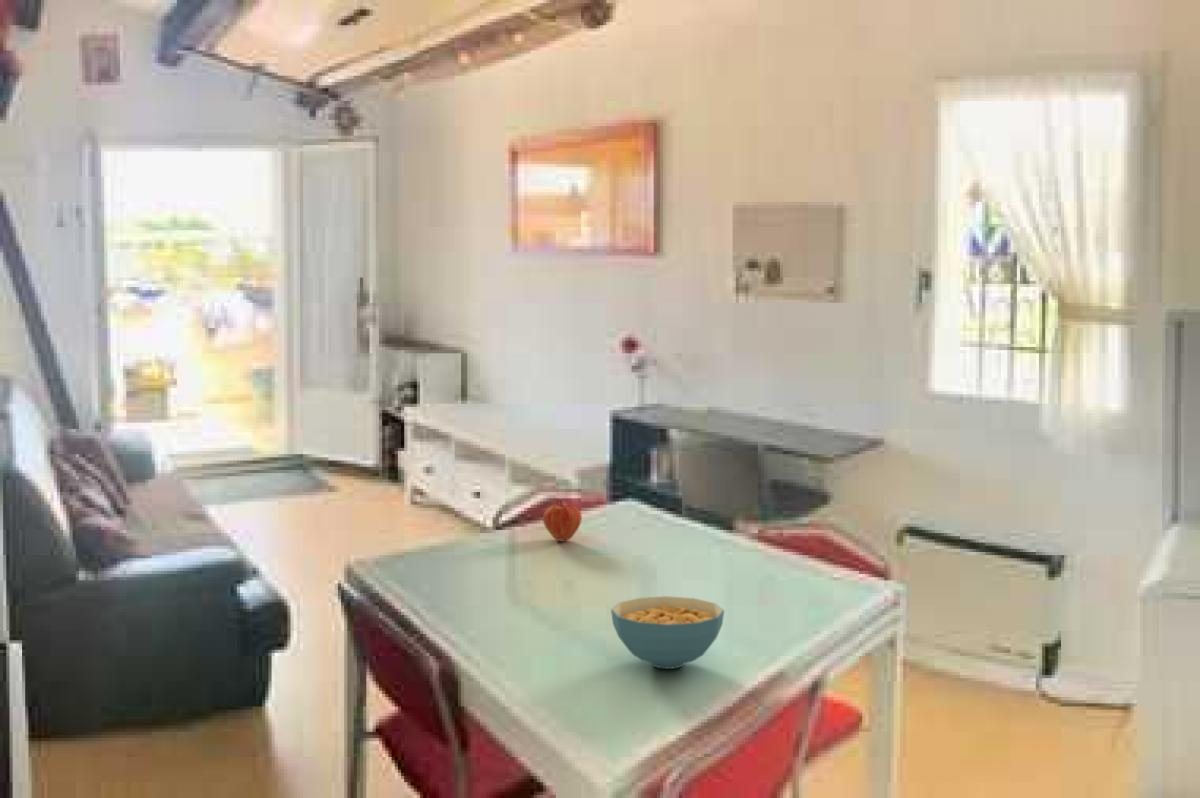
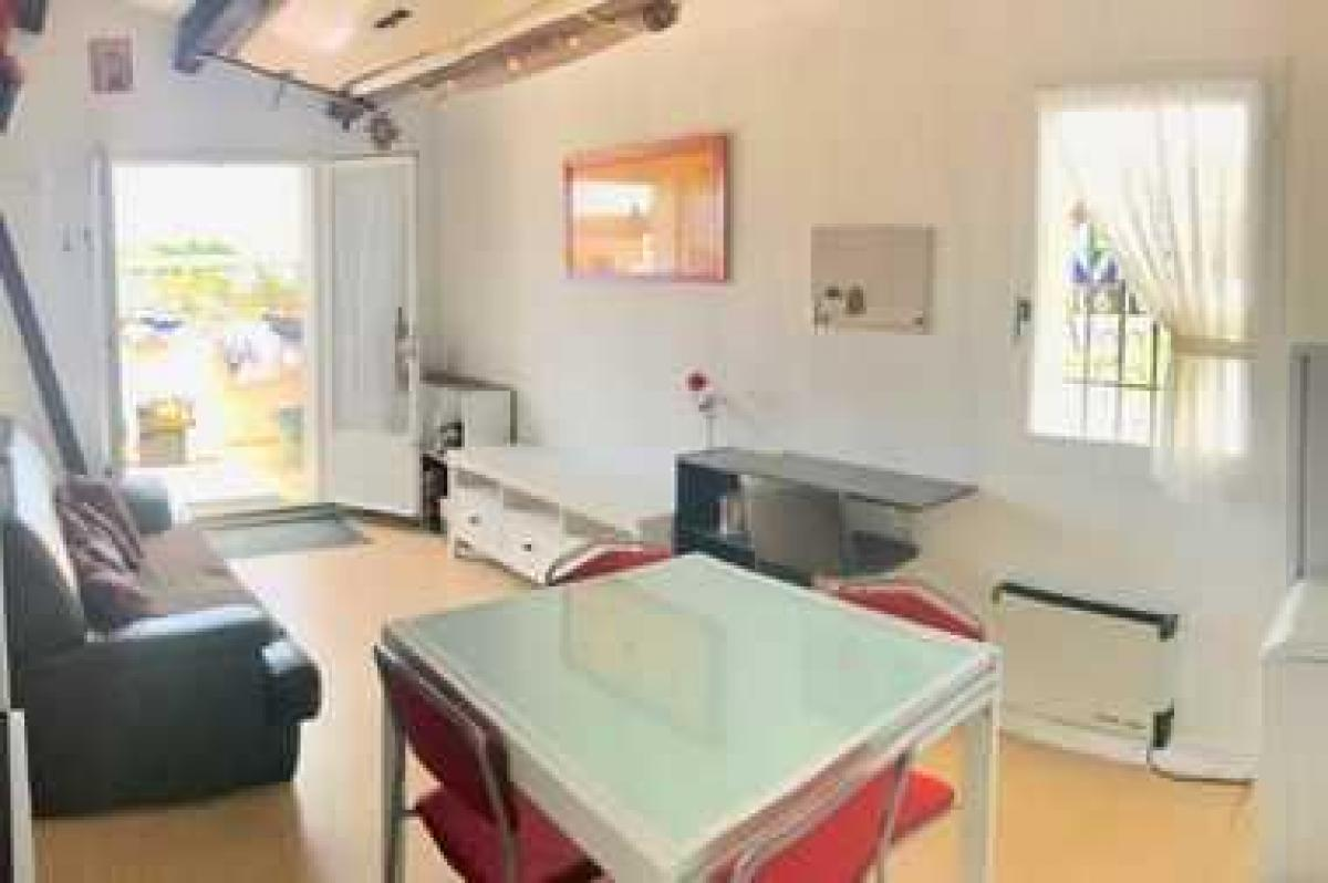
- cereal bowl [610,595,725,670]
- fruit [542,498,583,542]
